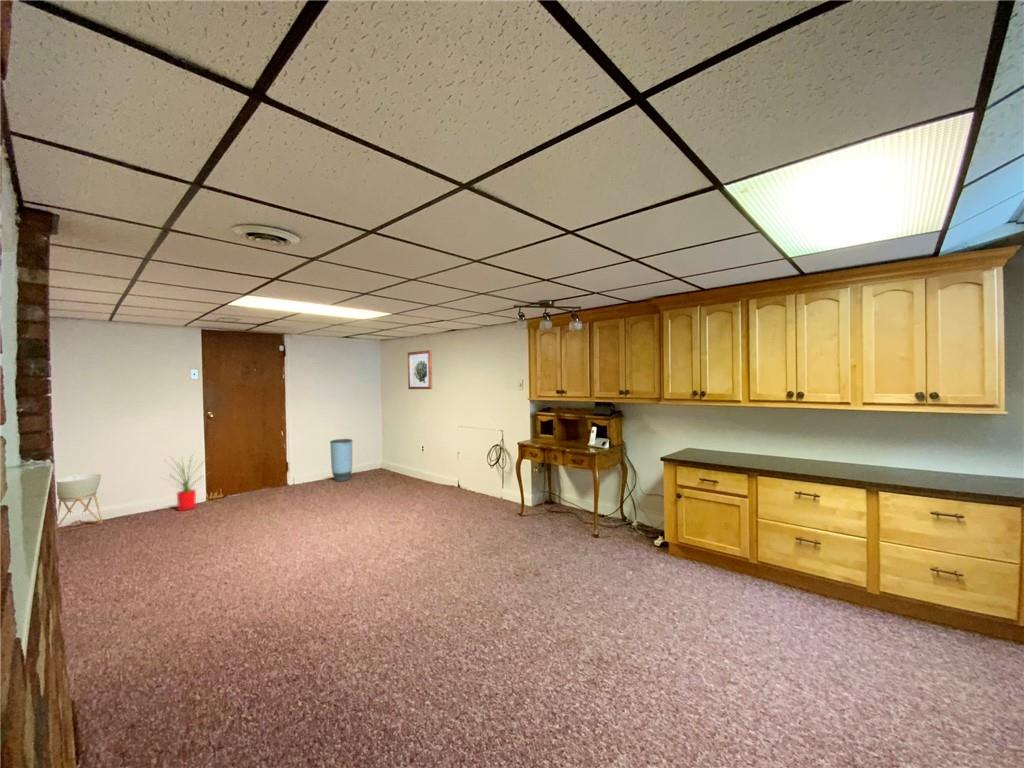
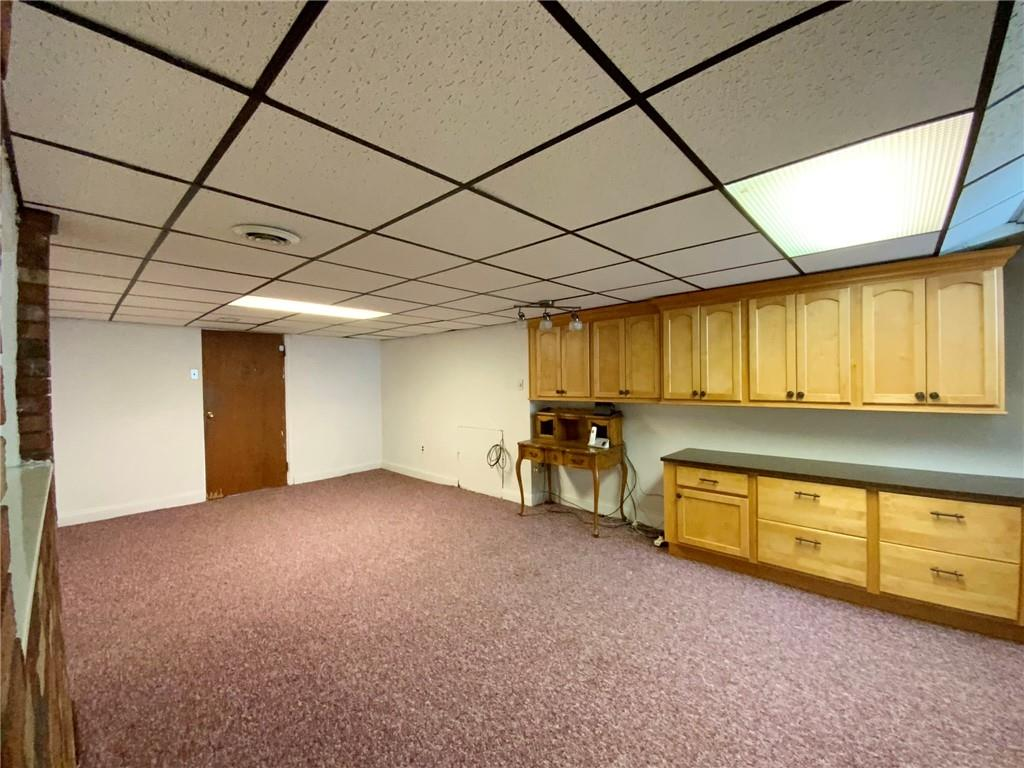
- wall art [407,349,433,390]
- planter [55,473,104,533]
- trash can [329,438,354,482]
- house plant [161,450,211,512]
